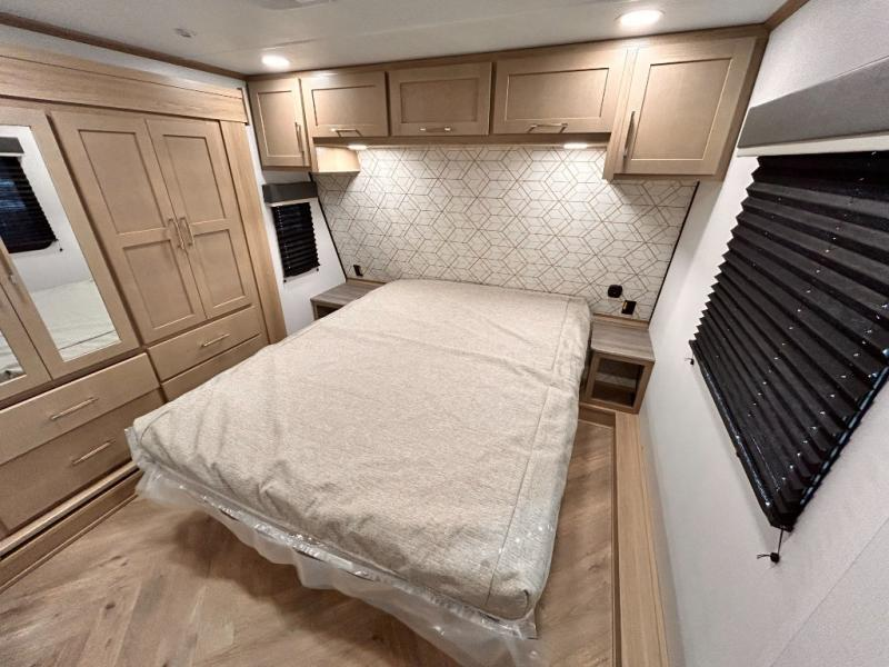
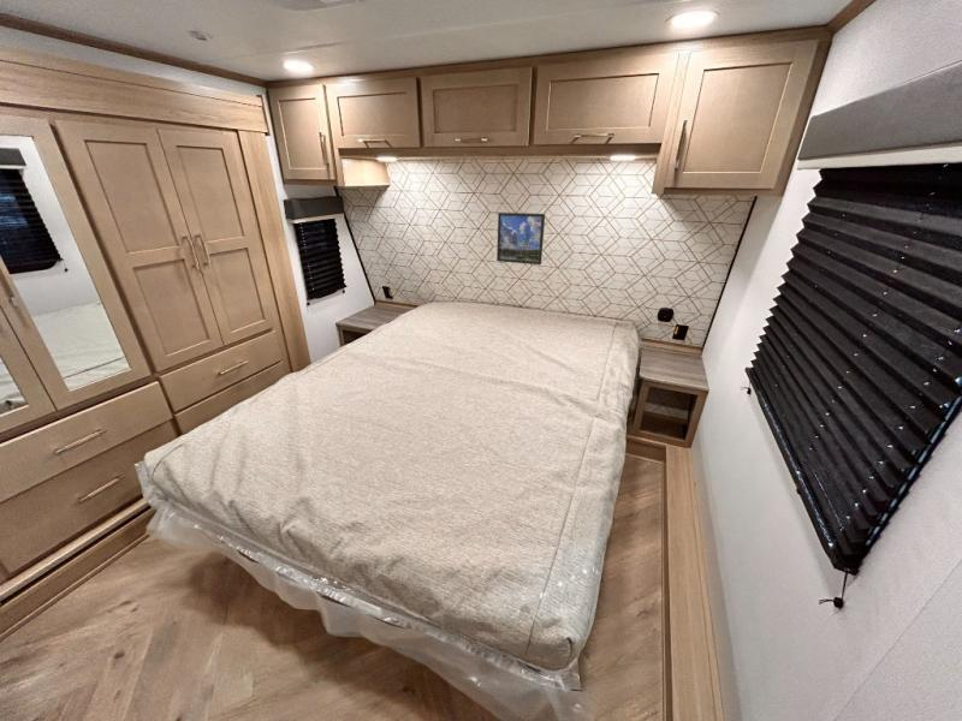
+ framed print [495,211,546,266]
